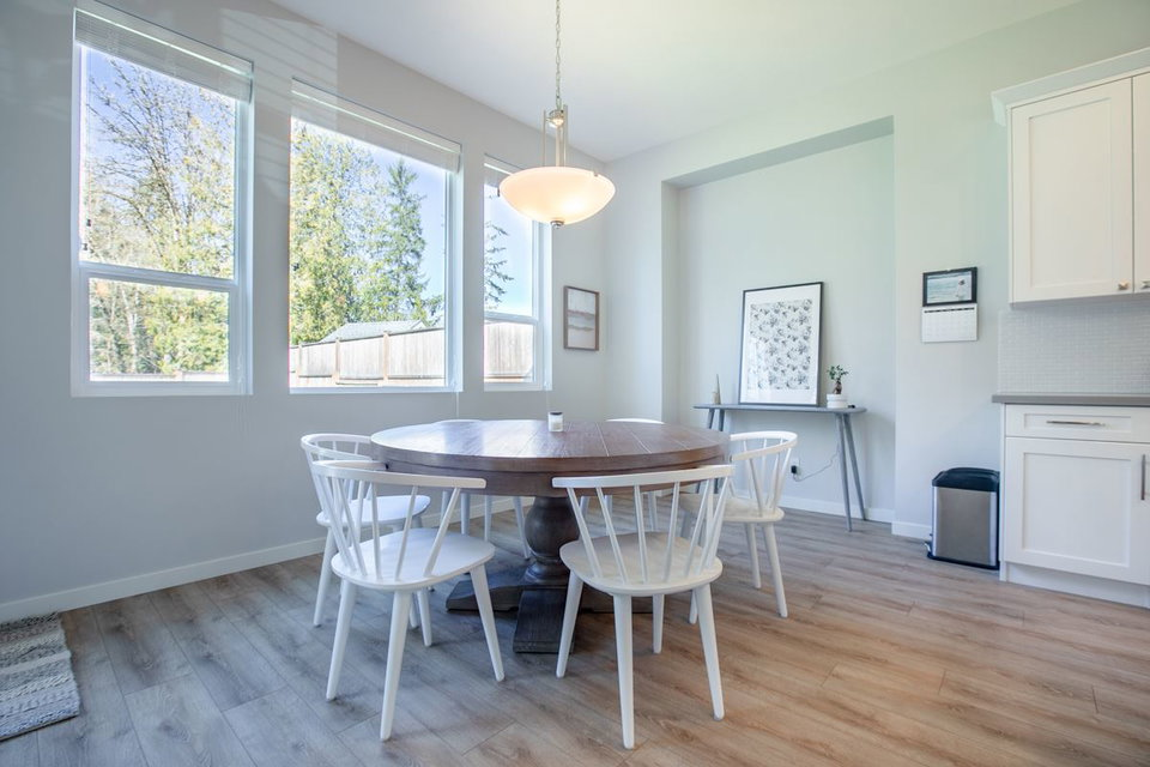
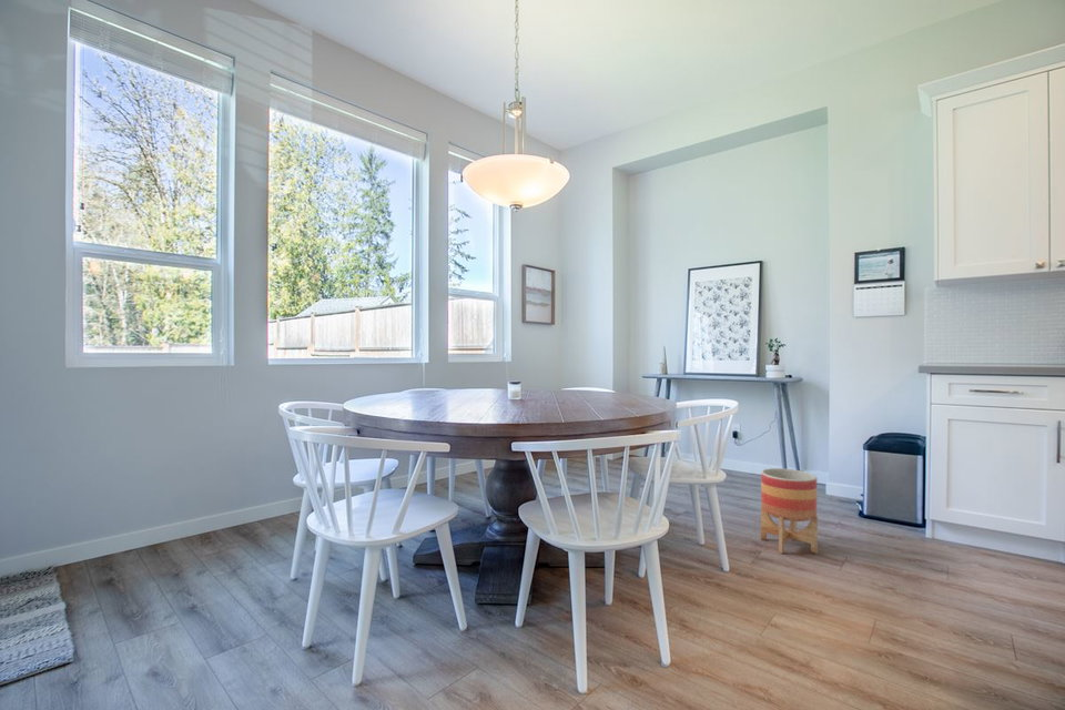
+ planter [760,467,819,555]
